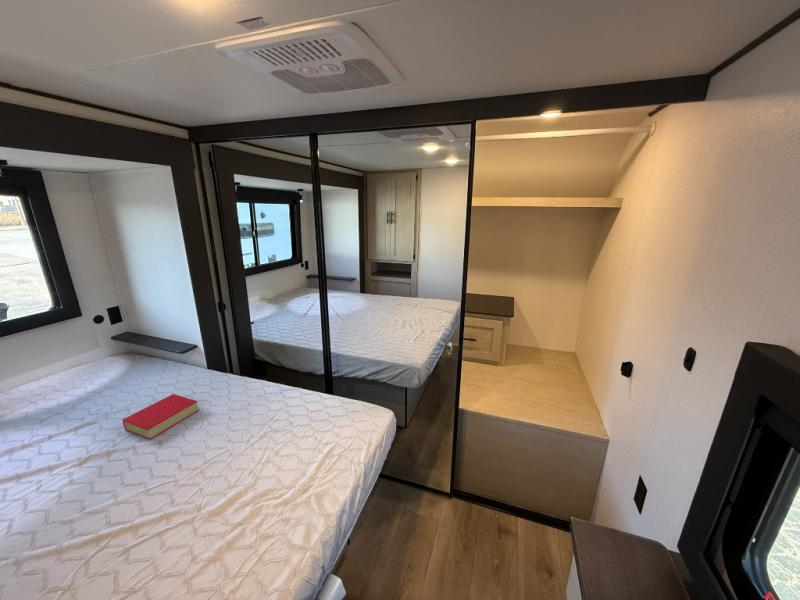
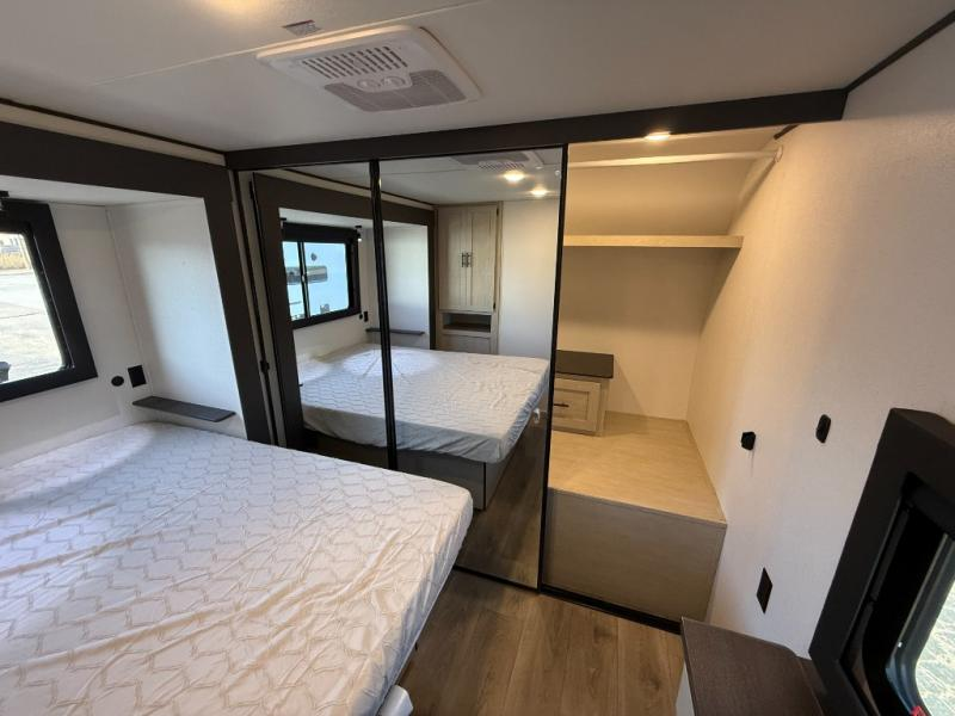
- book [122,393,200,440]
